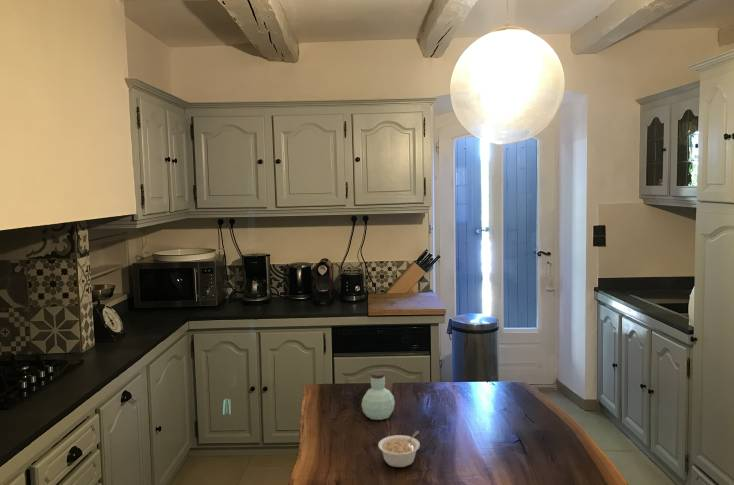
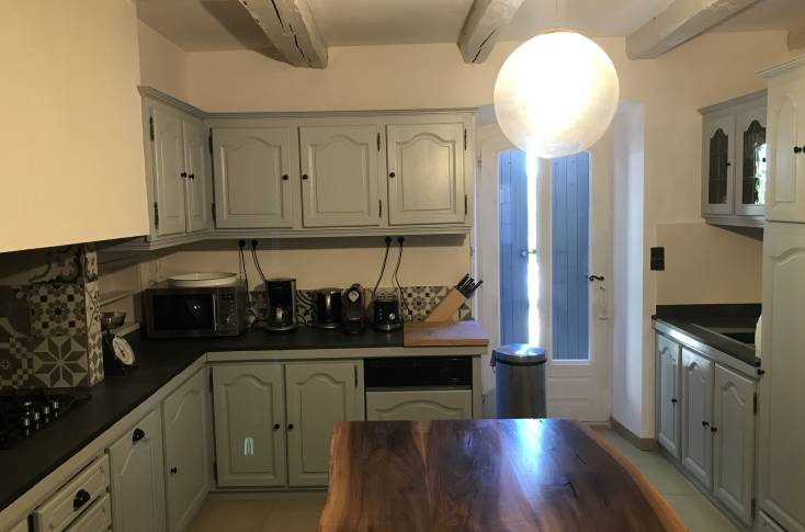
- legume [377,430,421,468]
- jar [361,371,396,421]
